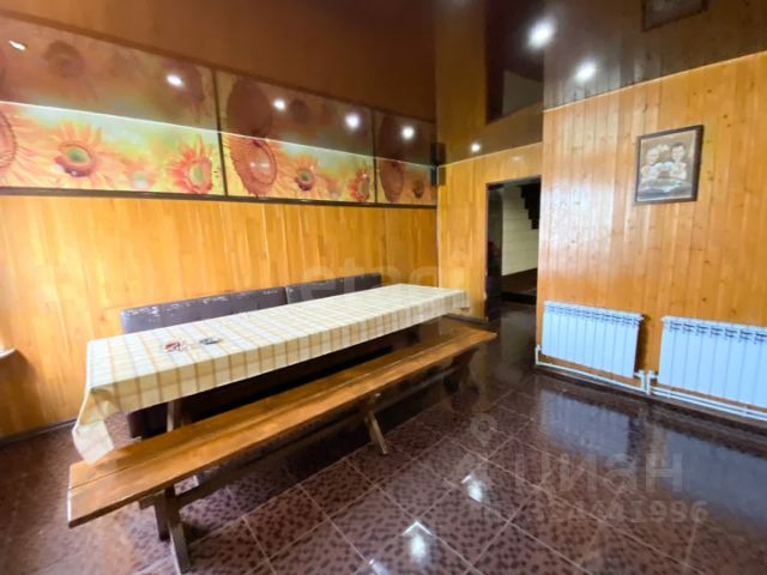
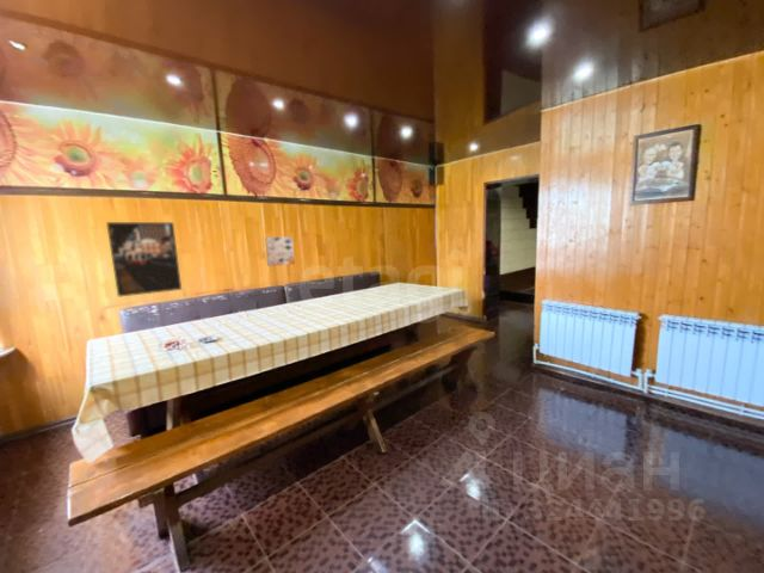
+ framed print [105,221,183,298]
+ wall art [264,235,296,267]
